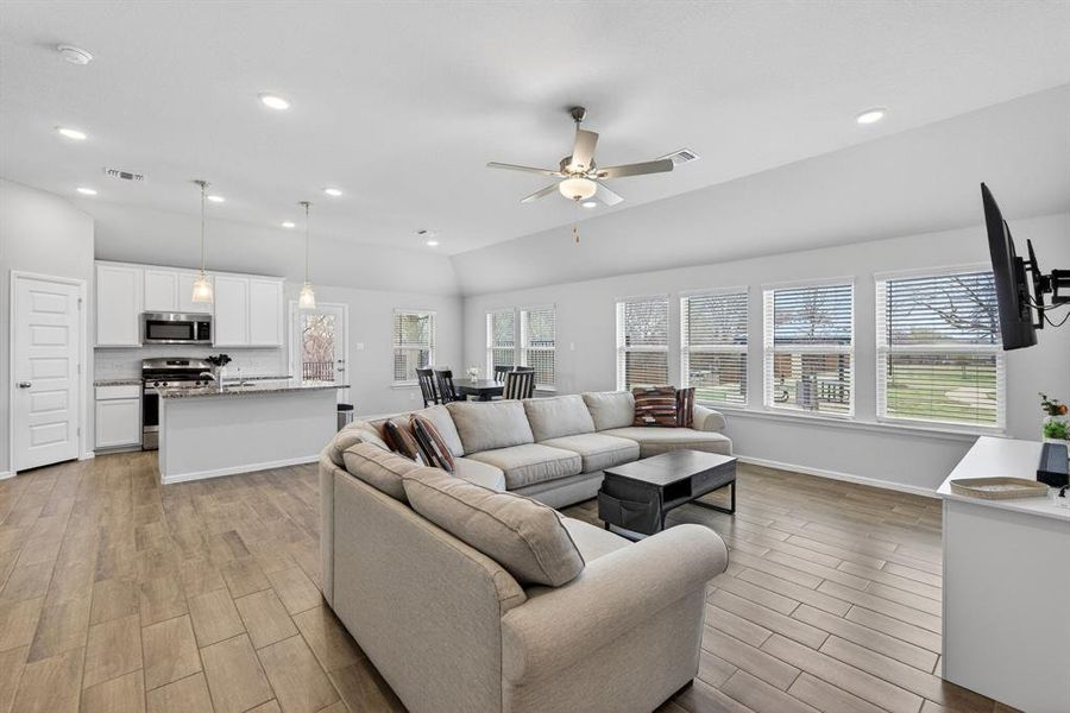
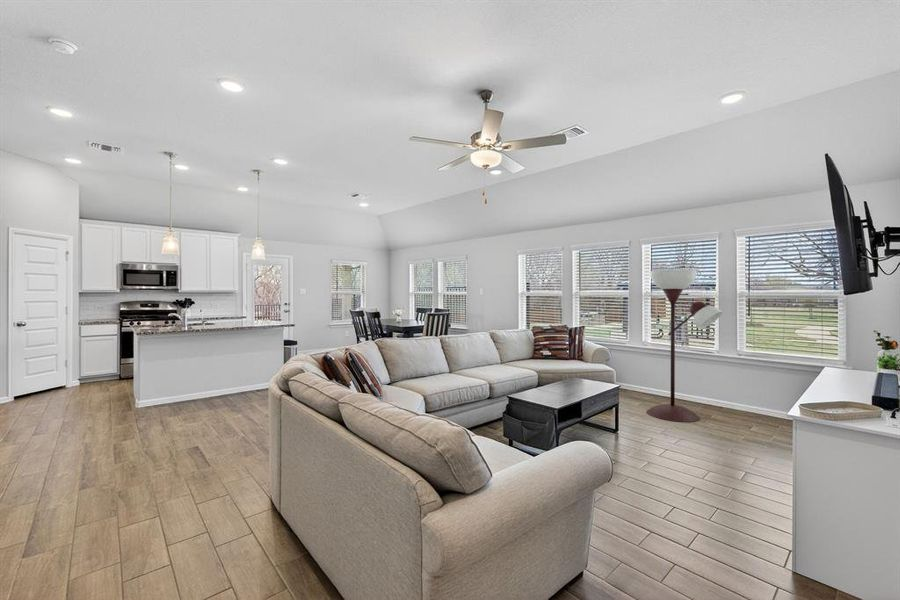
+ floor lamp [645,268,723,423]
